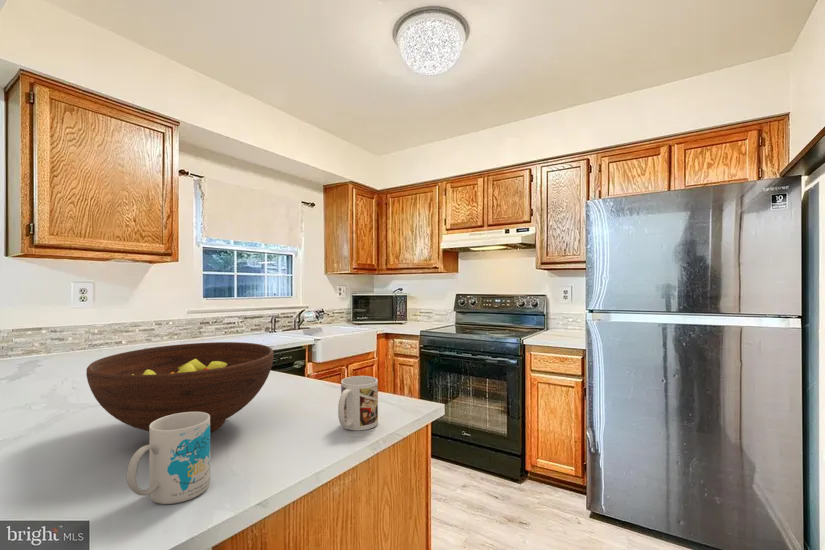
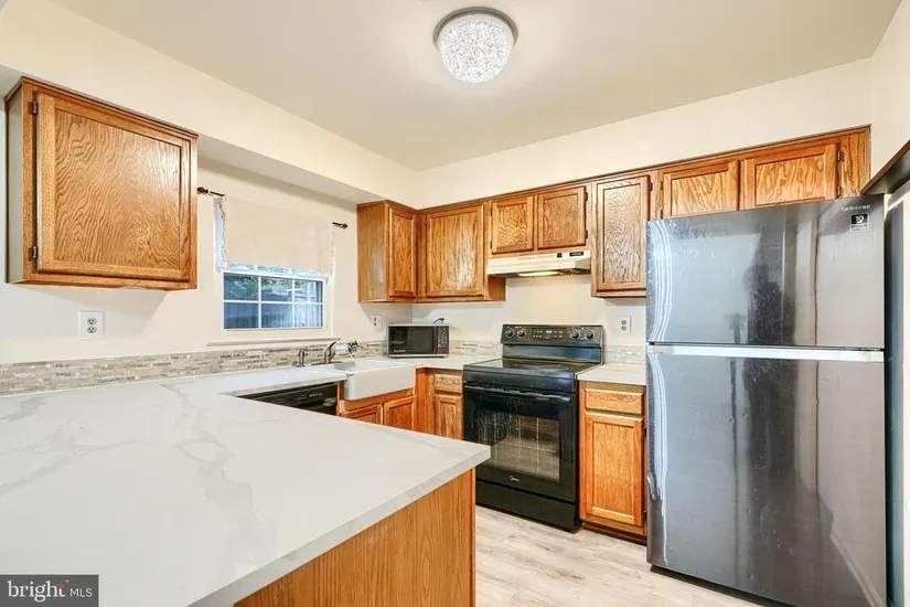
- fruit bowl [85,341,275,433]
- mug [126,412,211,505]
- mug [337,375,379,431]
